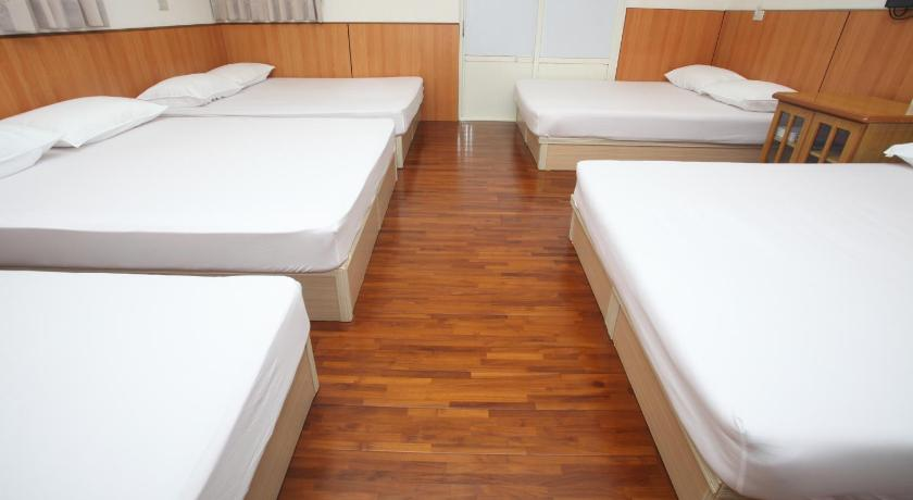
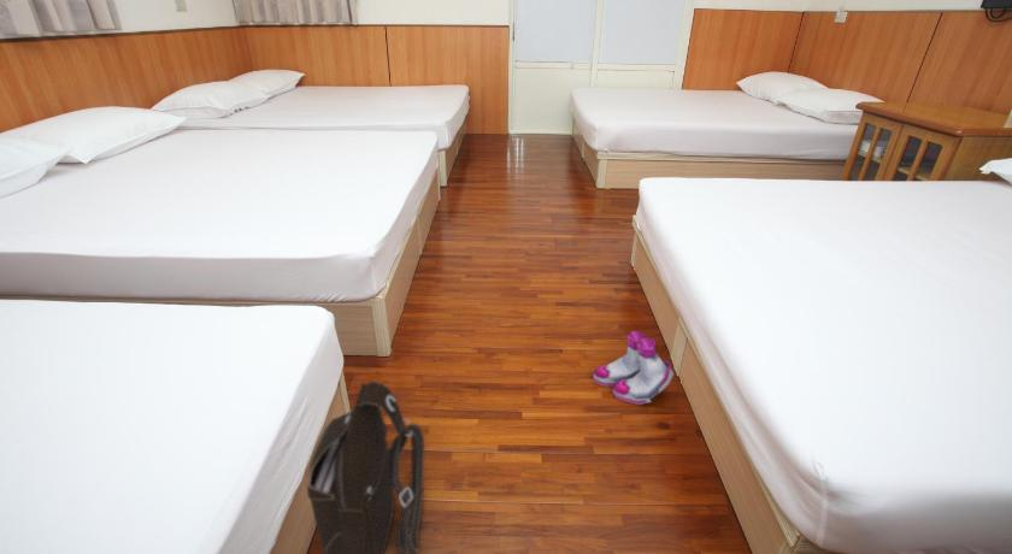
+ shoulder bag [306,379,425,554]
+ boots [592,330,675,406]
